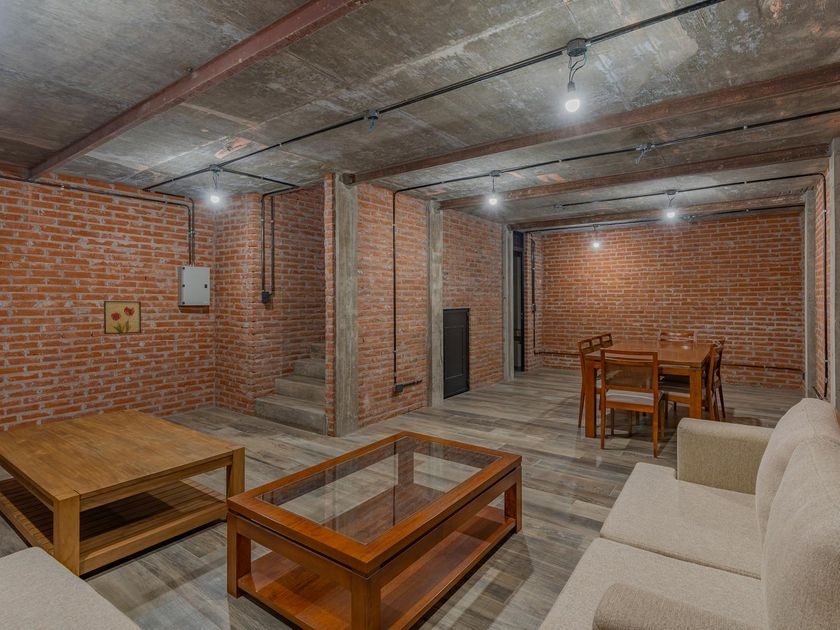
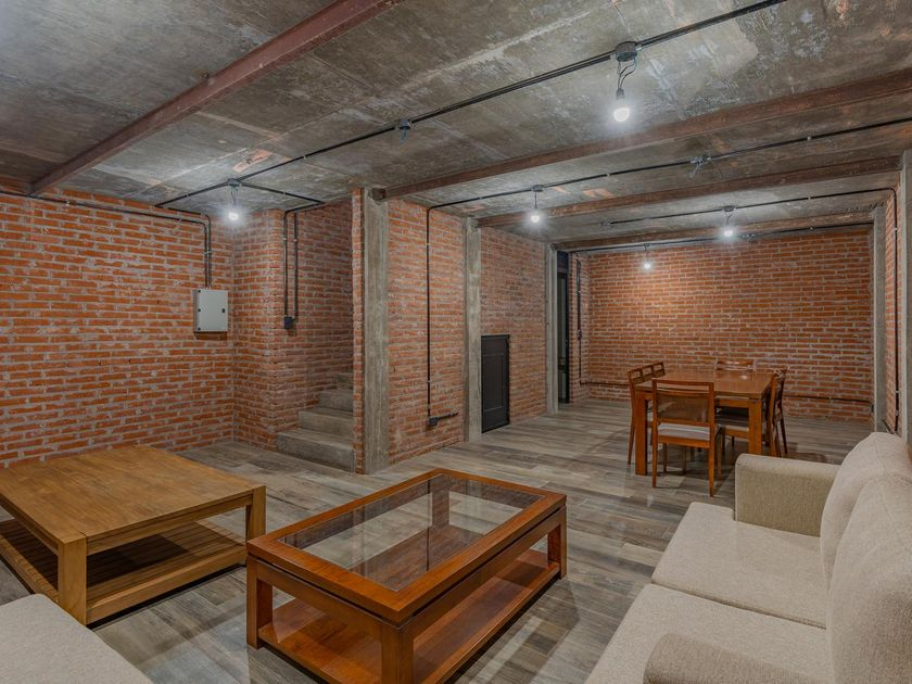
- wall art [103,300,142,335]
